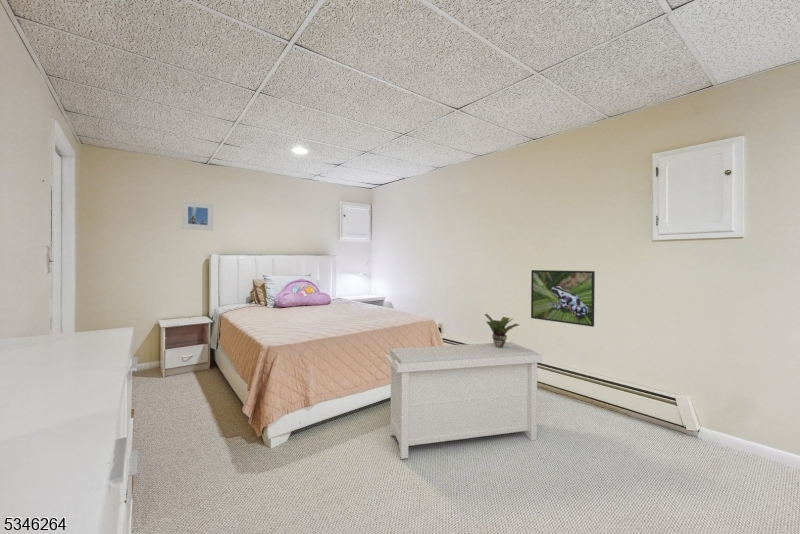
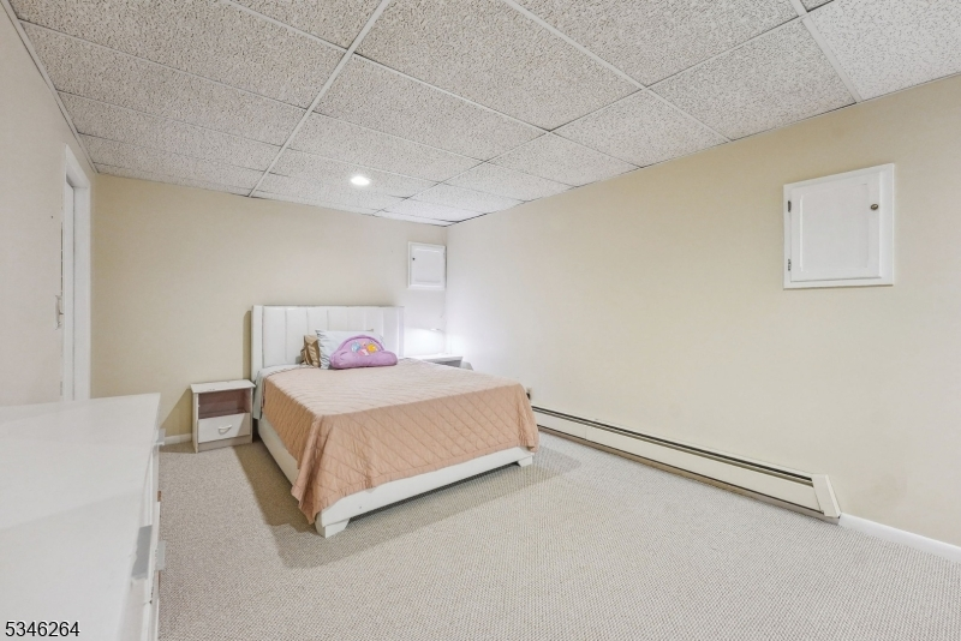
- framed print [181,200,214,231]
- bench [384,341,543,460]
- potted plant [483,313,520,348]
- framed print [530,269,596,328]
